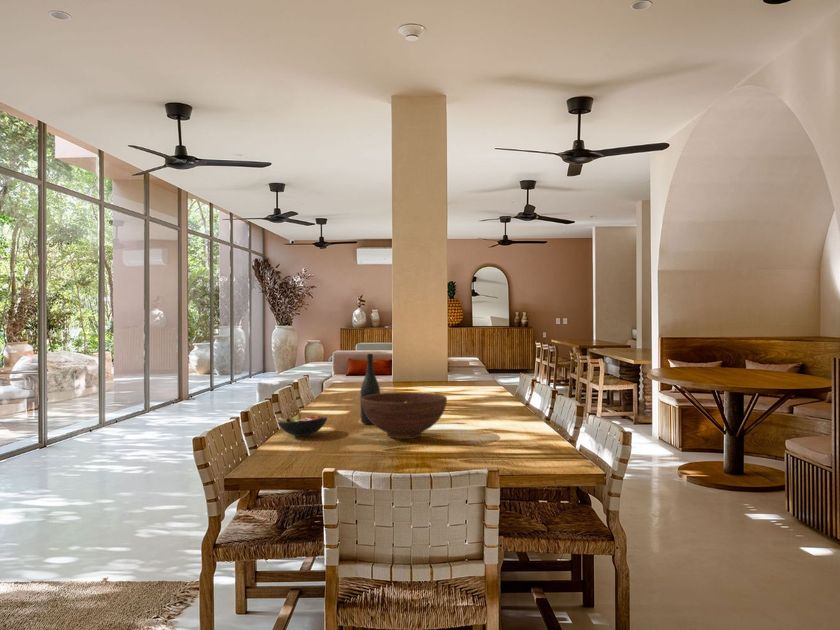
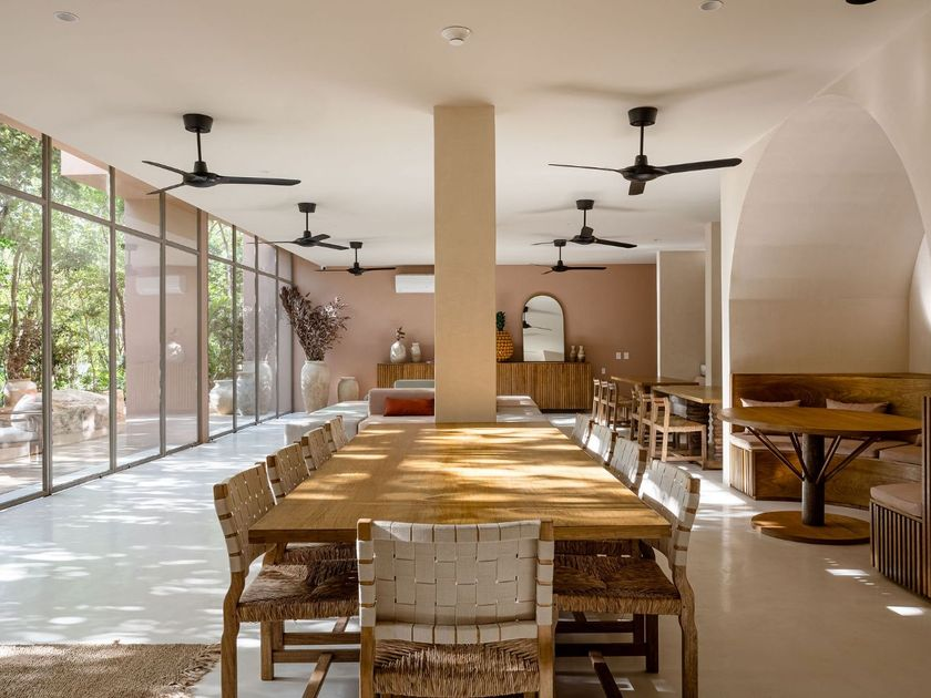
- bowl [277,413,328,437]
- fruit bowl [362,391,448,440]
- wine bottle [360,353,381,425]
